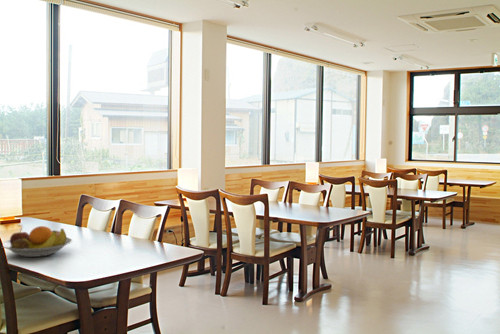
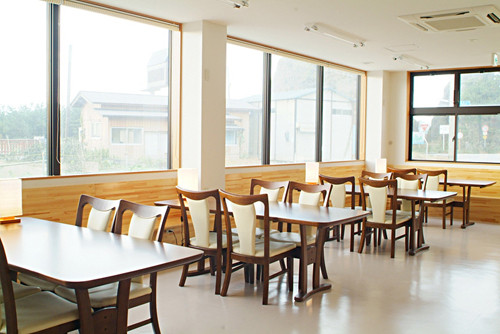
- fruit bowl [2,225,73,258]
